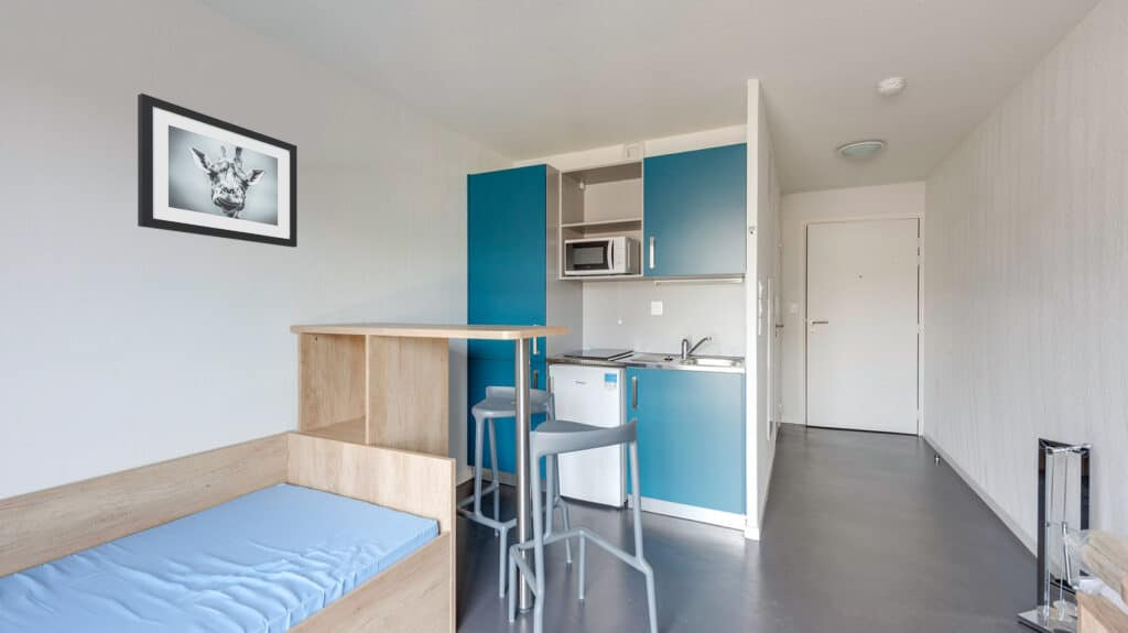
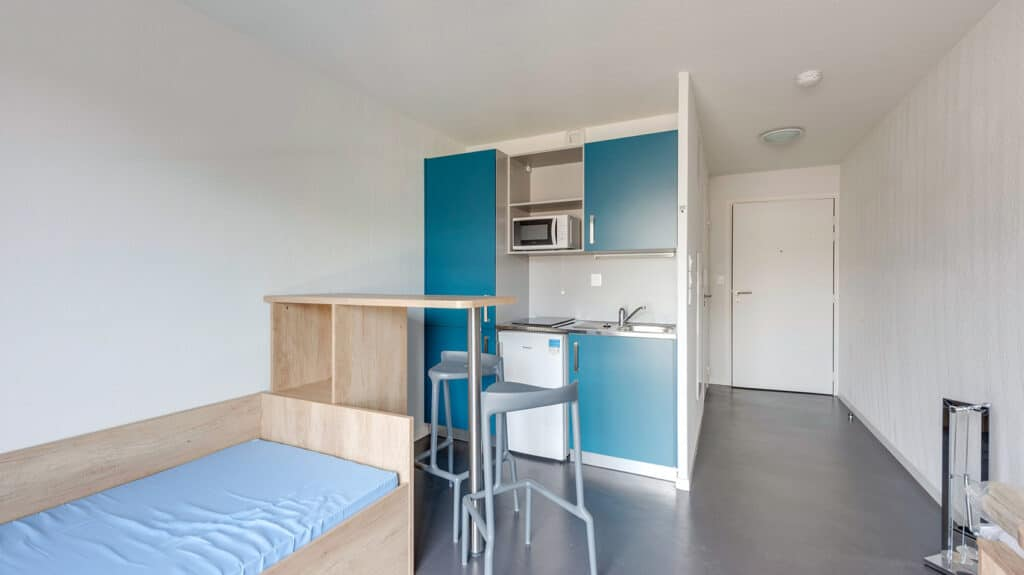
- wall art [137,92,299,249]
